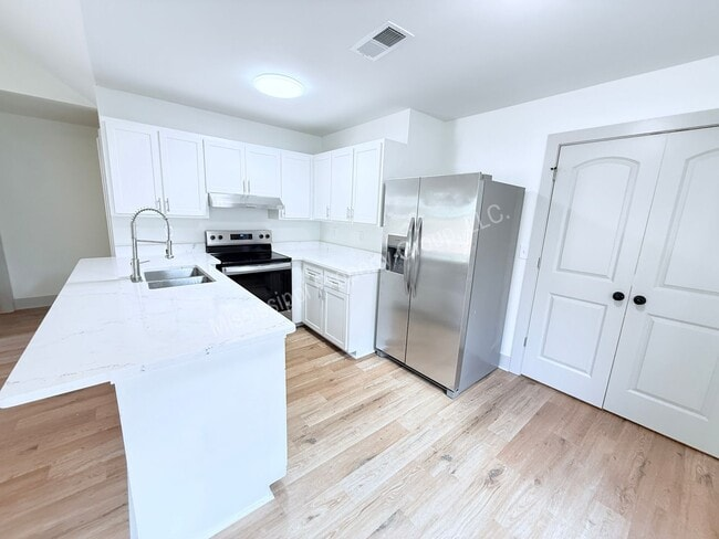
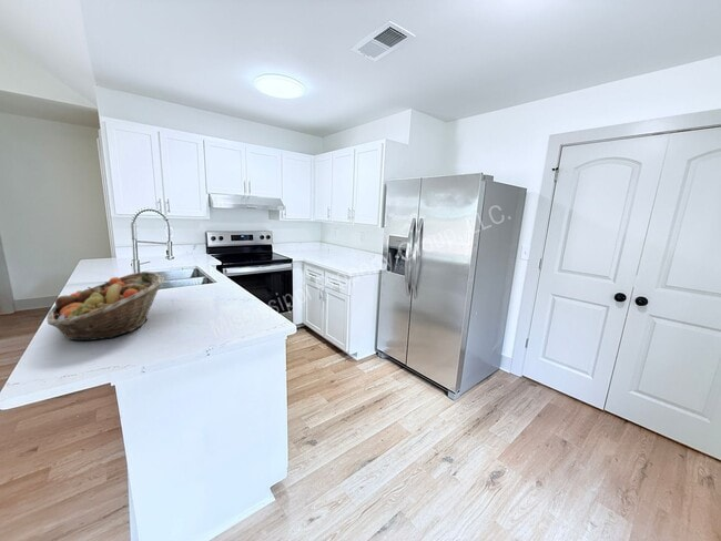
+ fruit basket [45,270,166,341]
